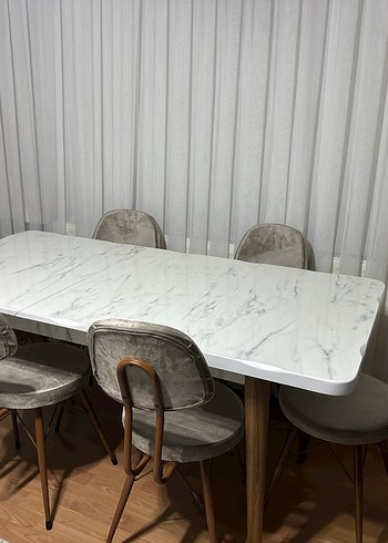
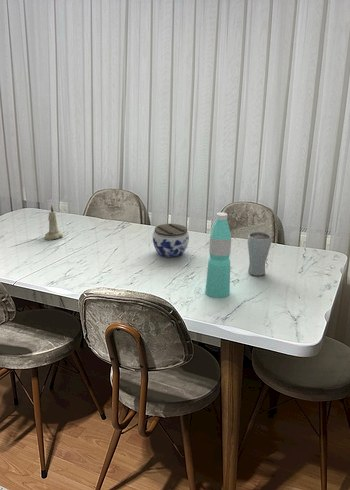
+ drinking glass [247,231,272,277]
+ candle [44,204,64,241]
+ water bottle [204,211,232,299]
+ jar [152,223,190,258]
